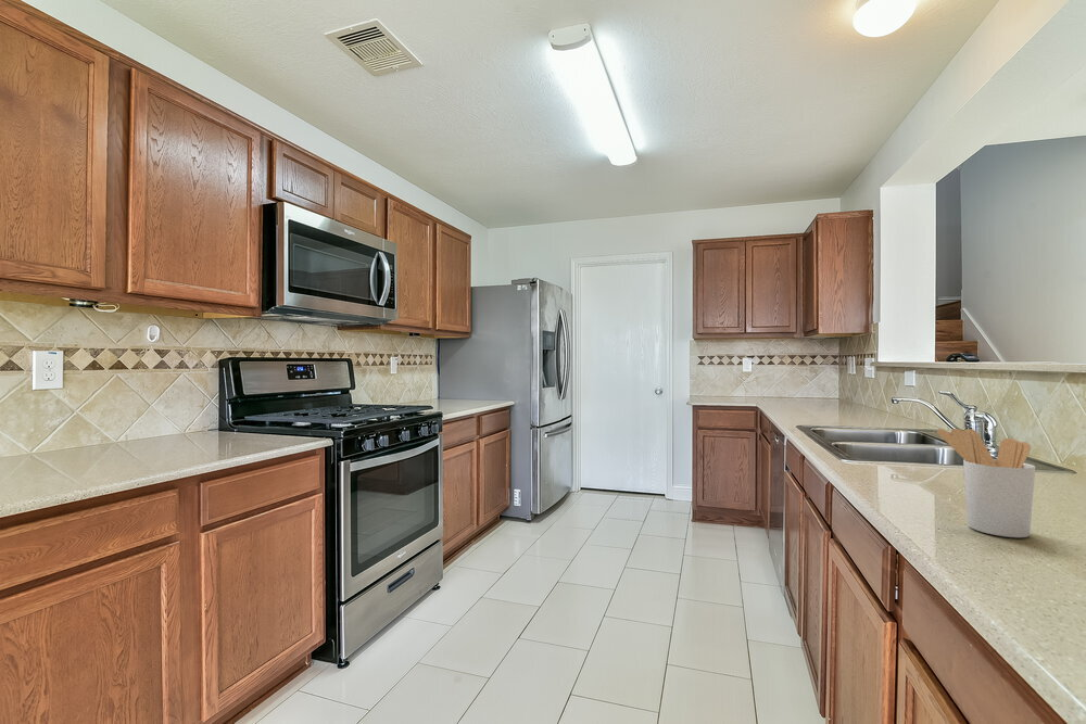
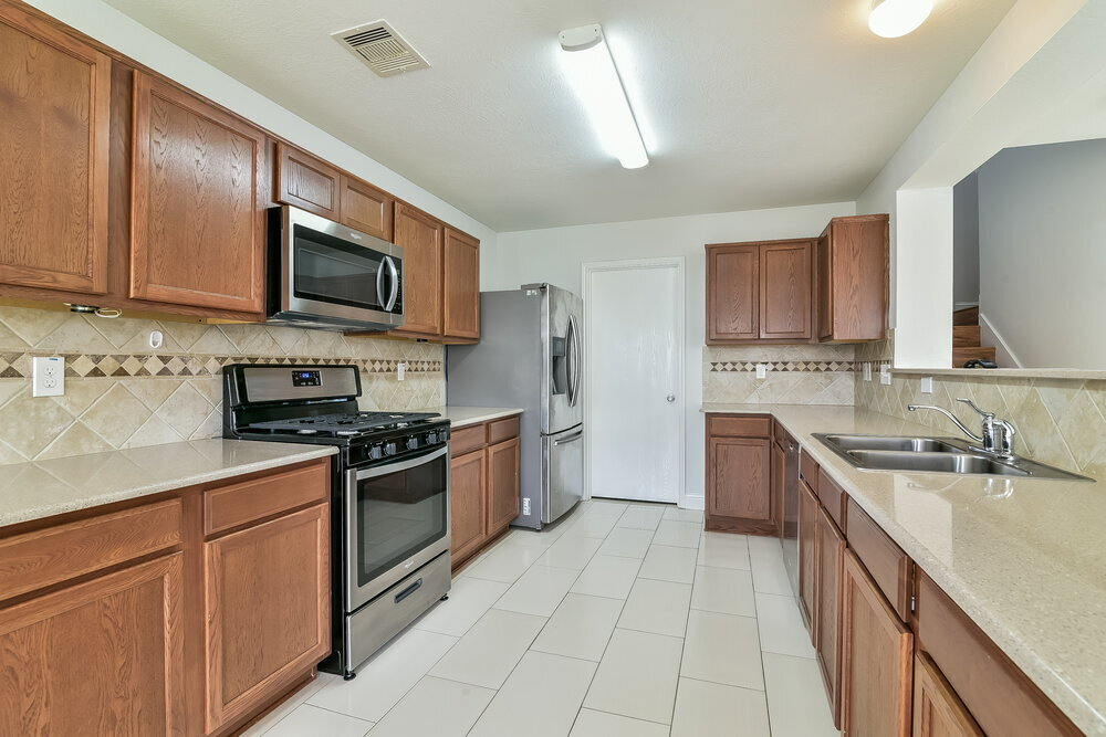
- utensil holder [936,428,1036,538]
